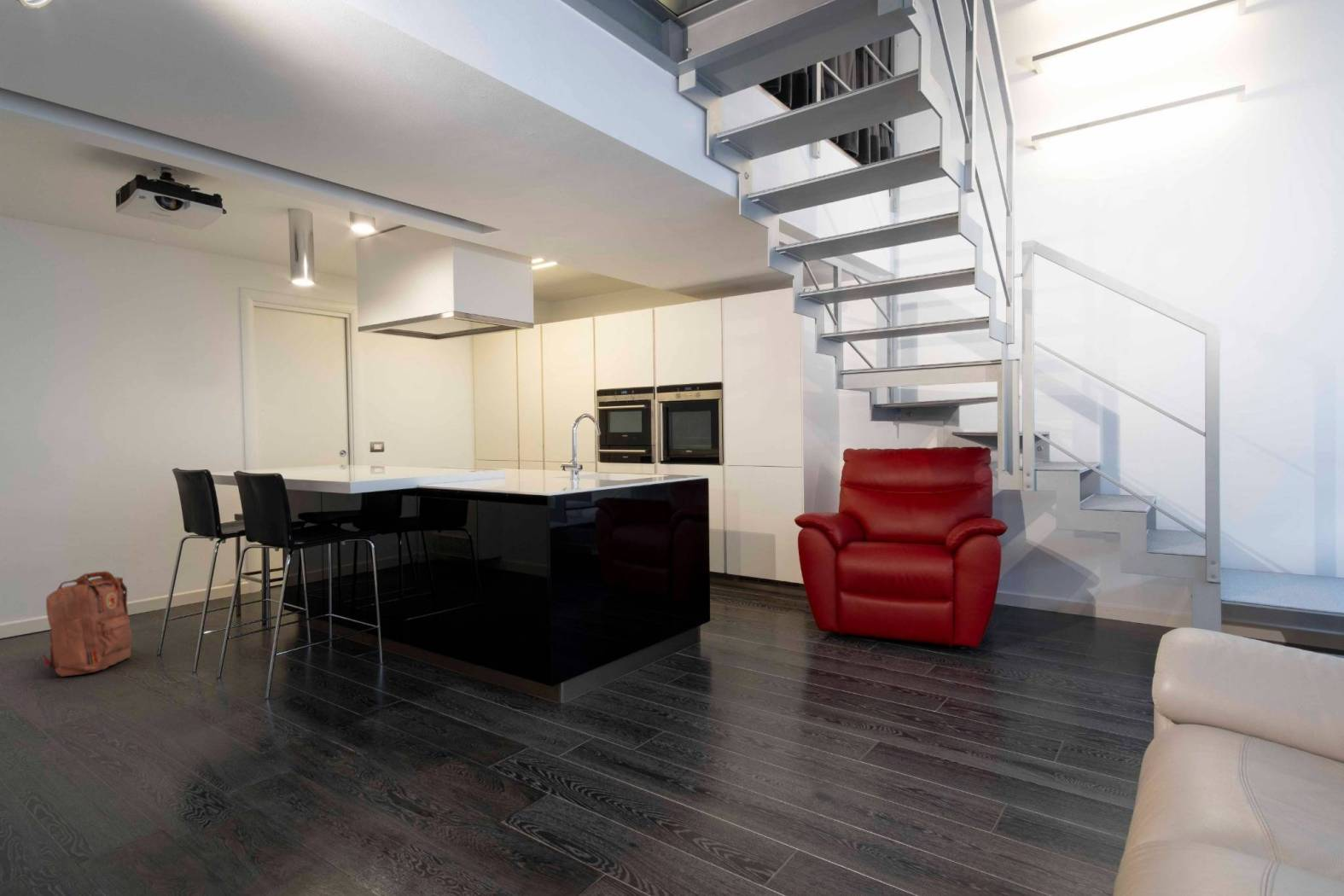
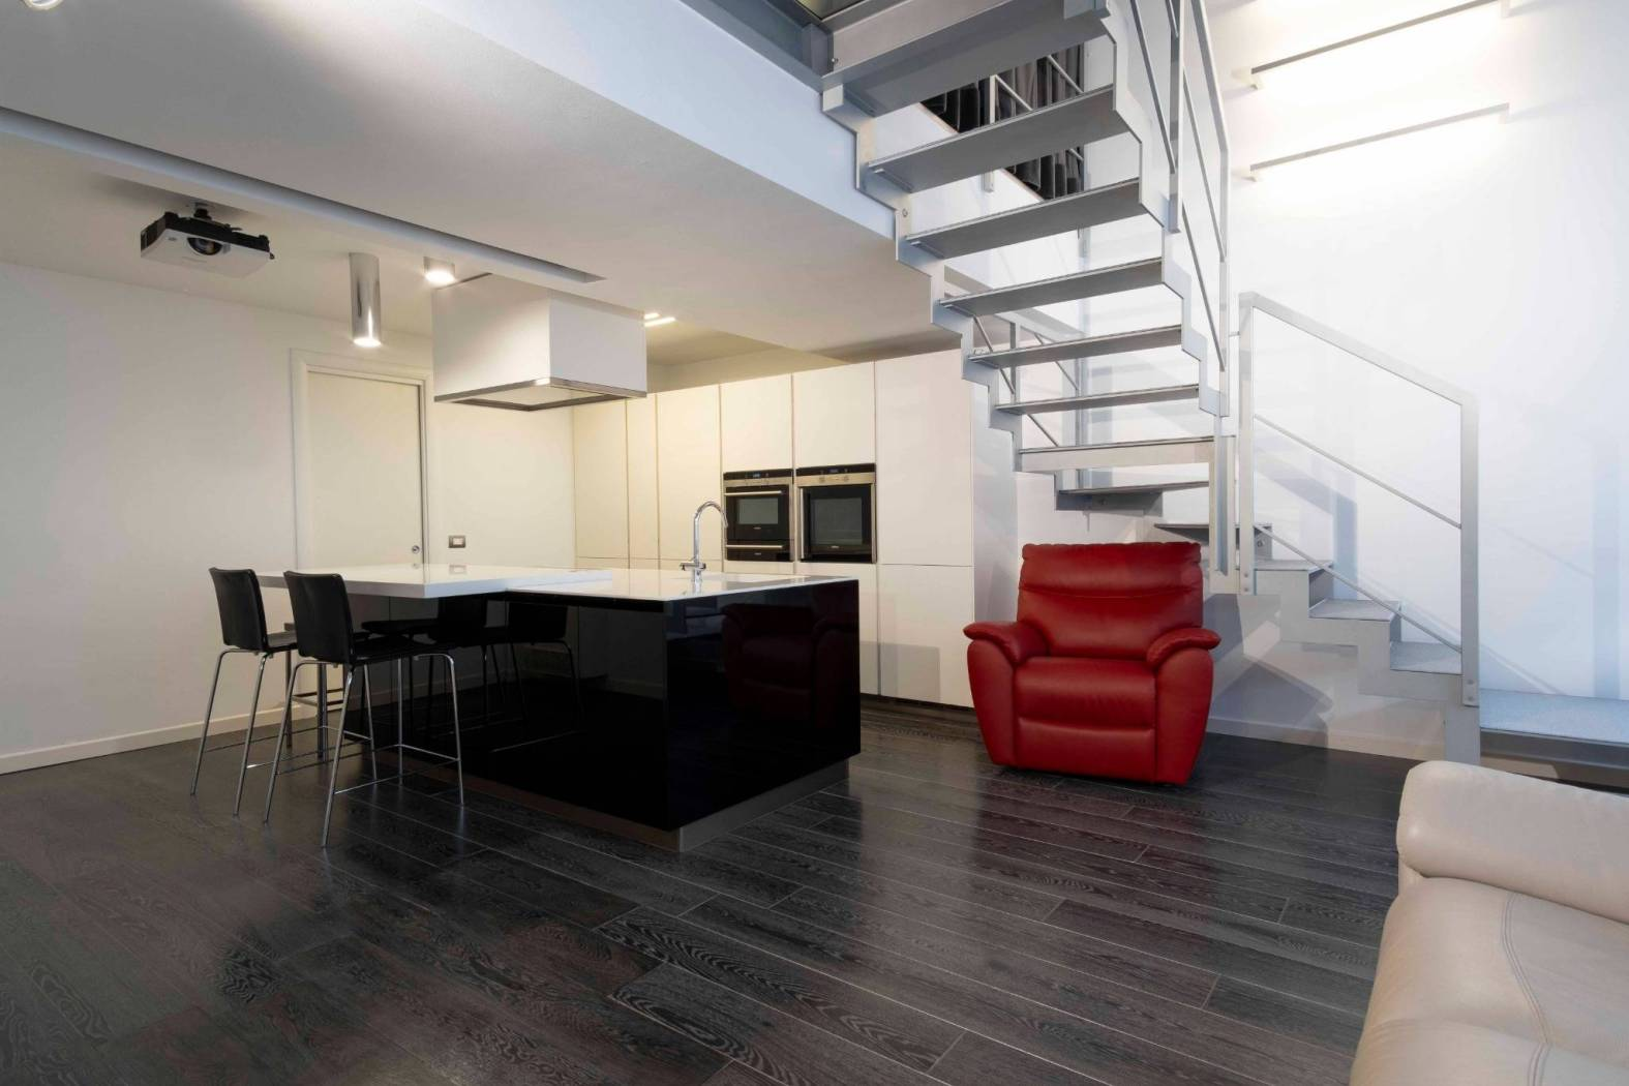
- backpack [42,571,134,678]
